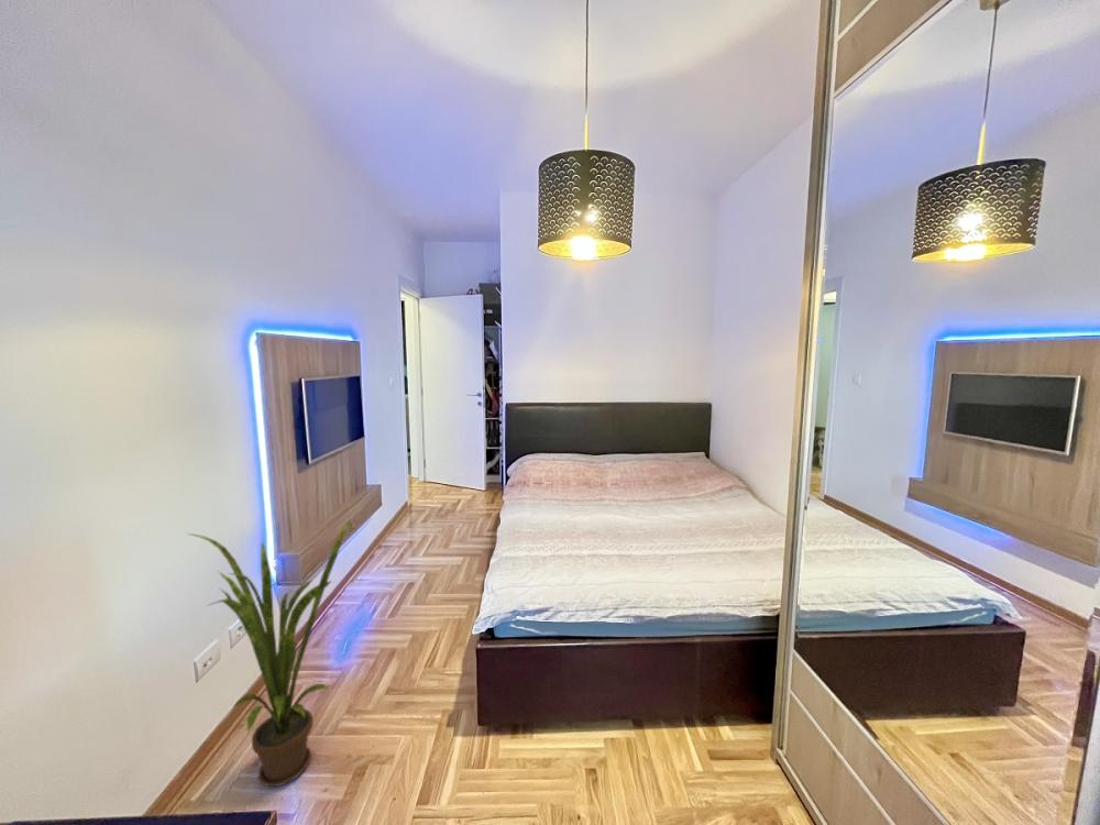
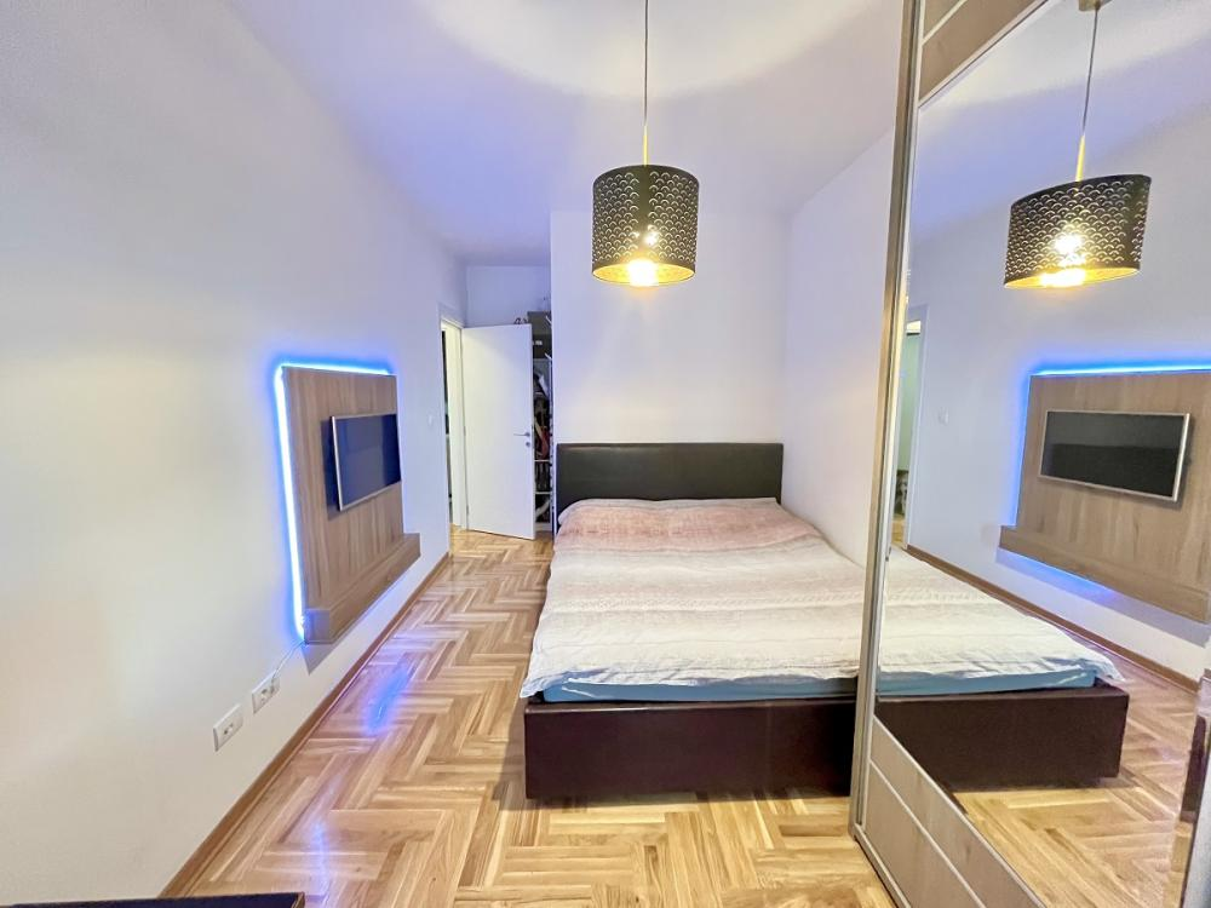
- house plant [187,517,353,788]
